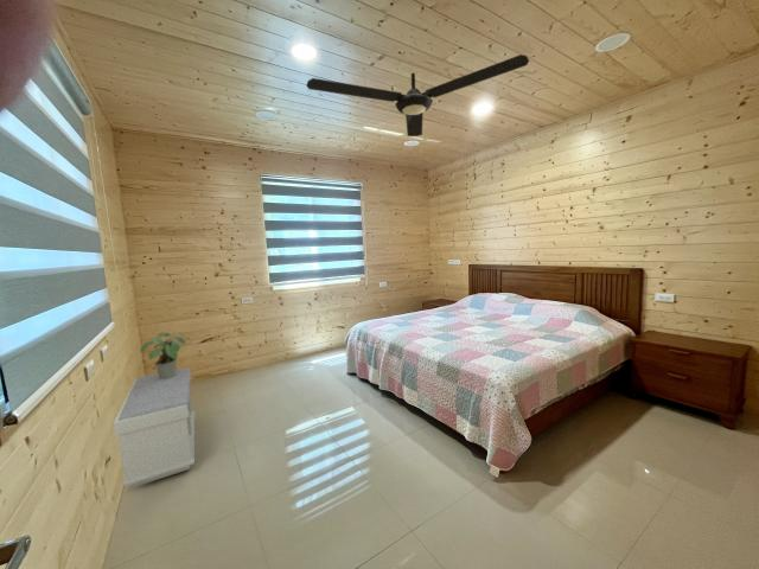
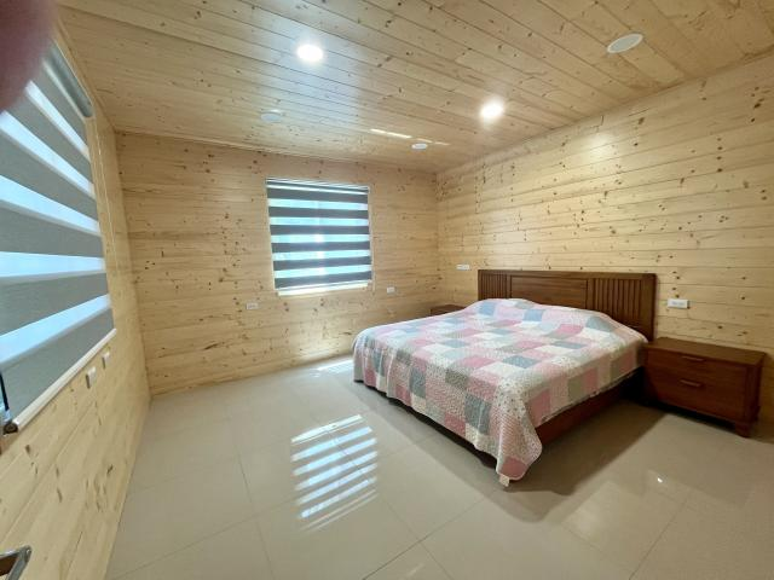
- bench [113,366,196,490]
- ceiling fan [305,53,530,138]
- potted plant [139,331,189,379]
